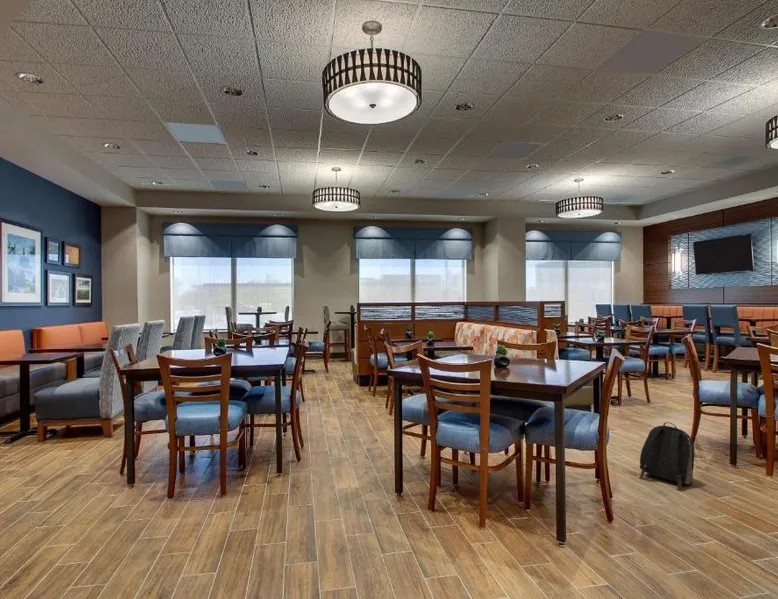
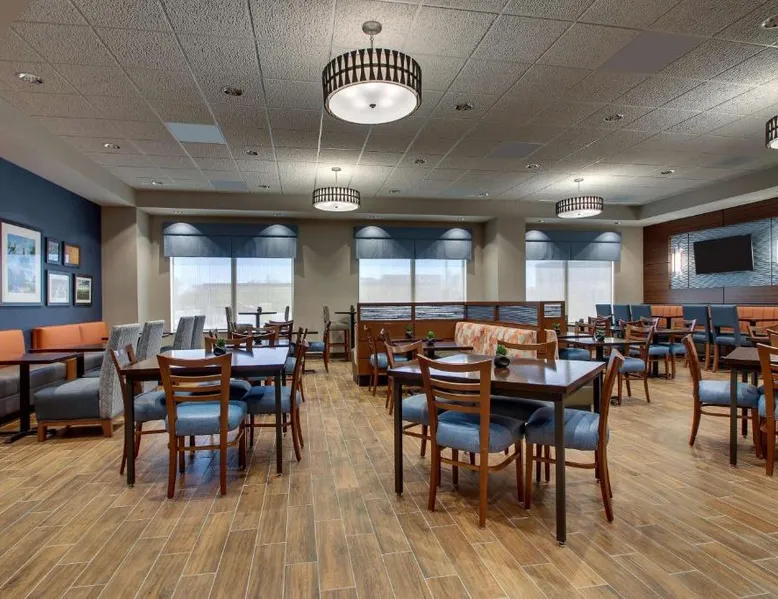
- backpack [638,421,695,491]
